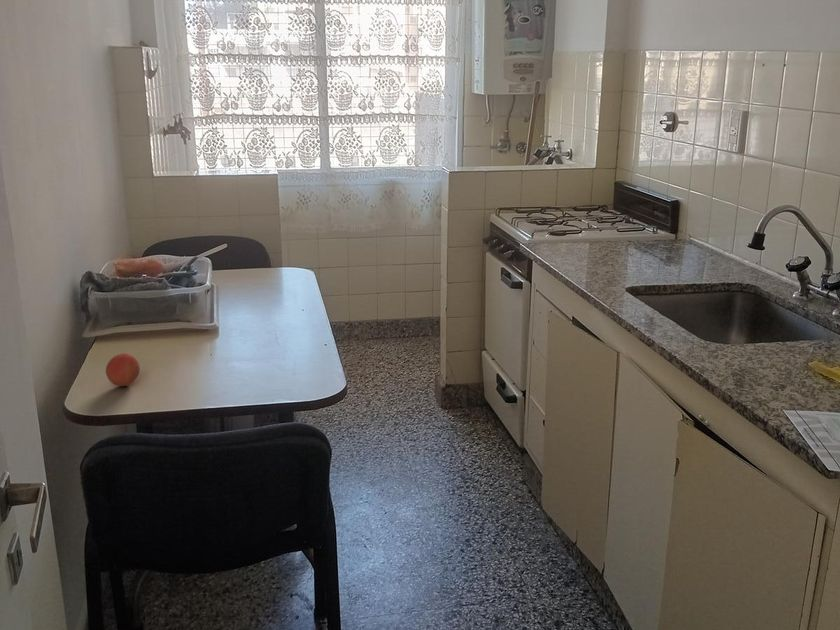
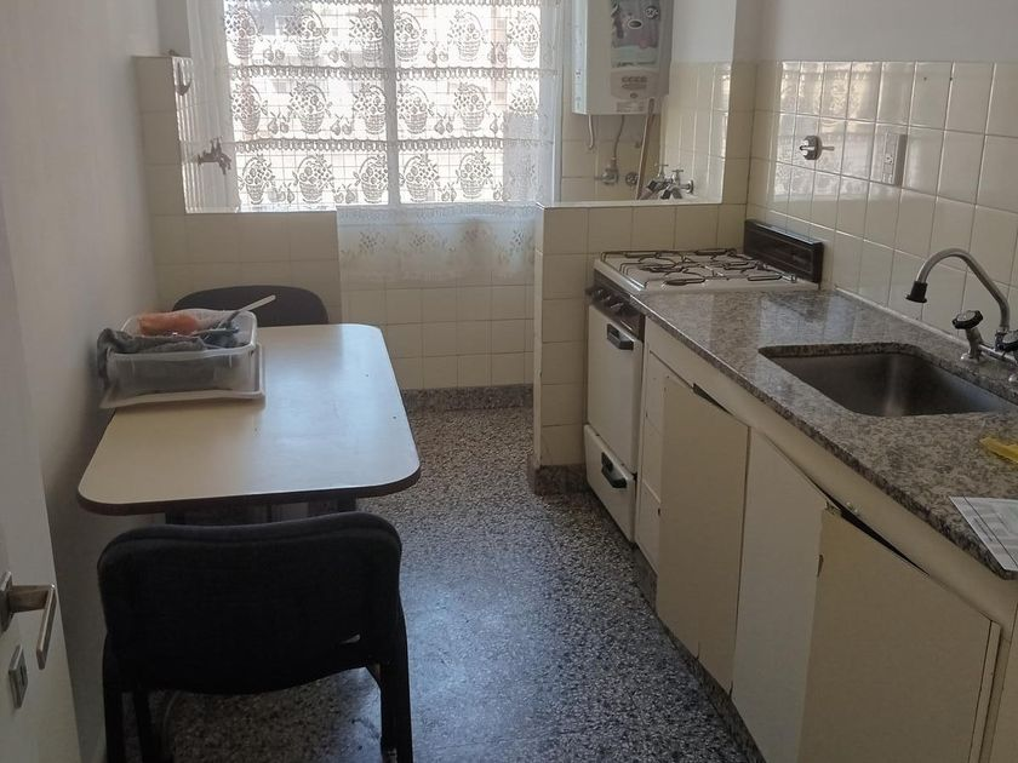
- fruit [105,352,141,387]
